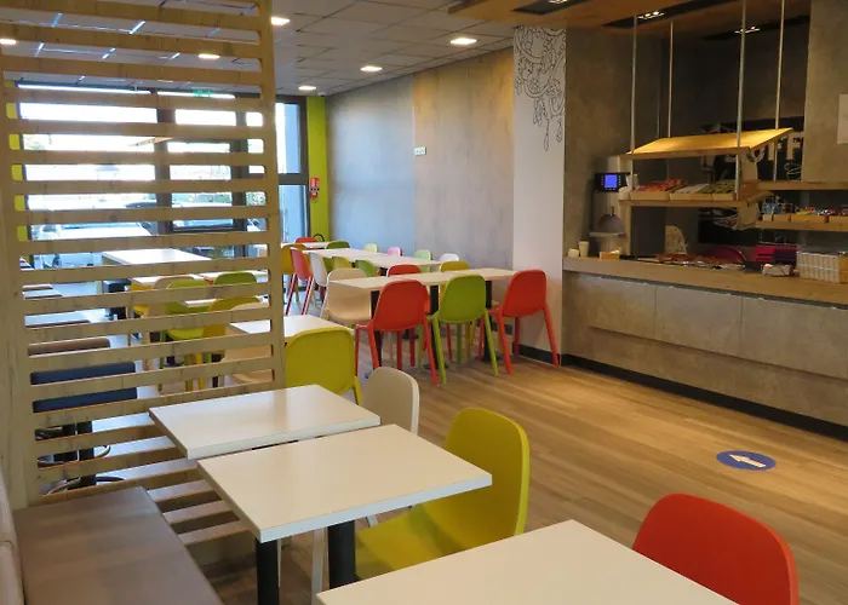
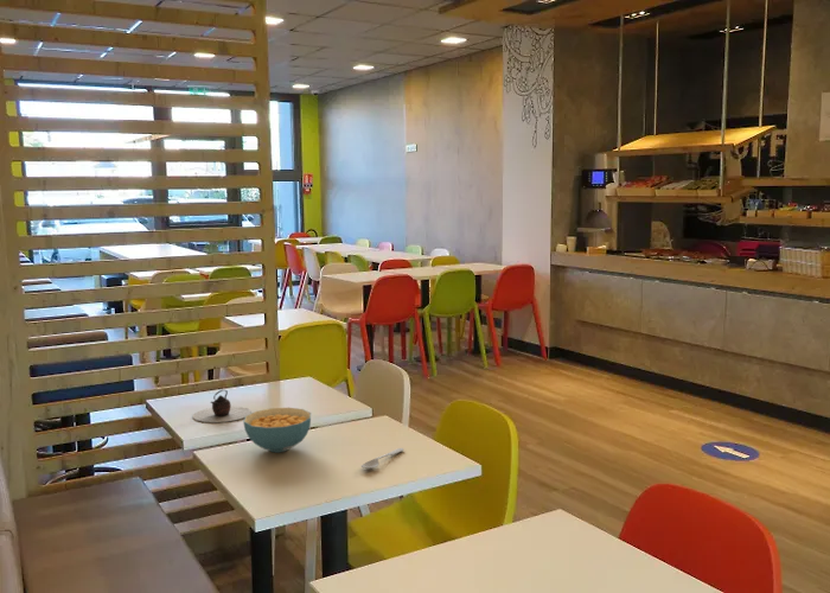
+ teapot [192,389,253,423]
+ cereal bowl [242,407,312,453]
+ spoon [360,447,404,470]
